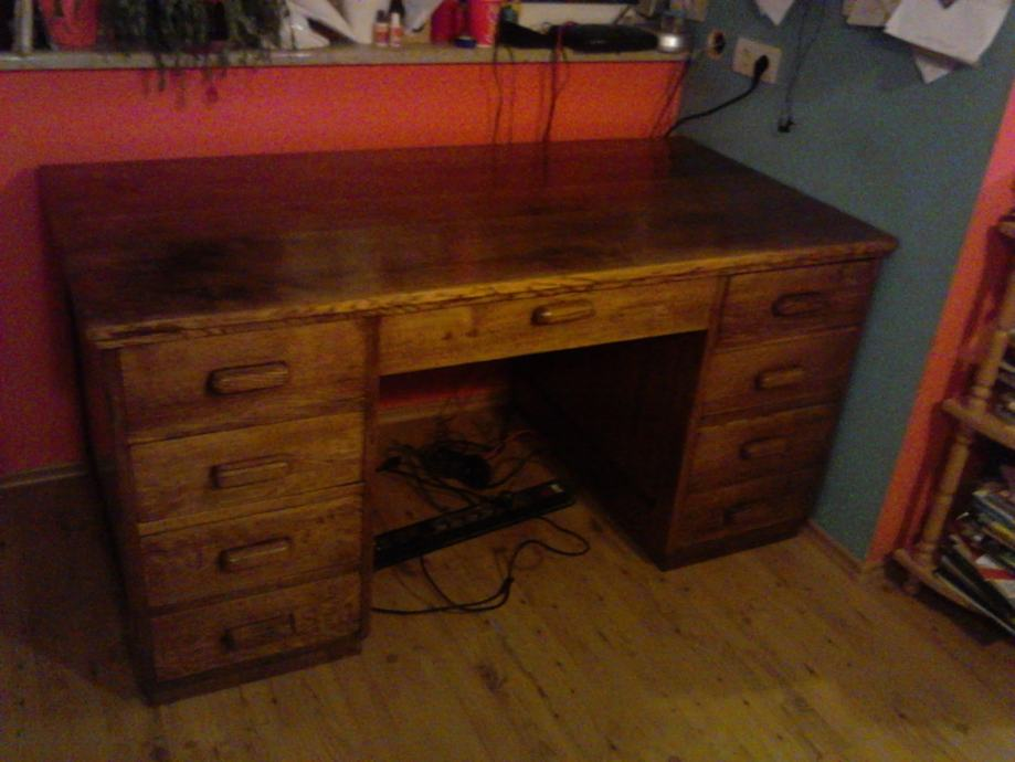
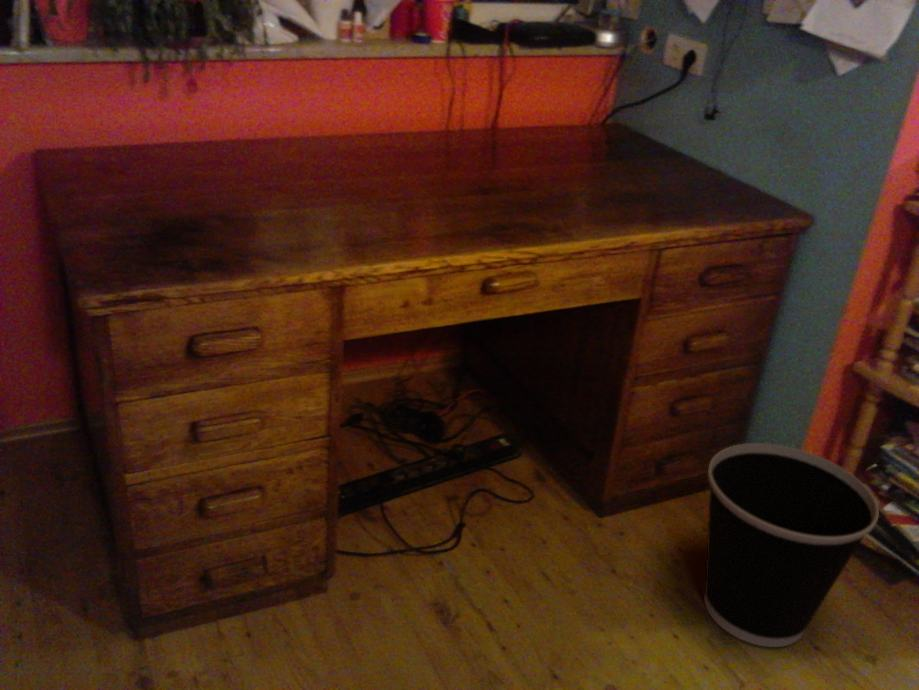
+ wastebasket [703,442,880,648]
